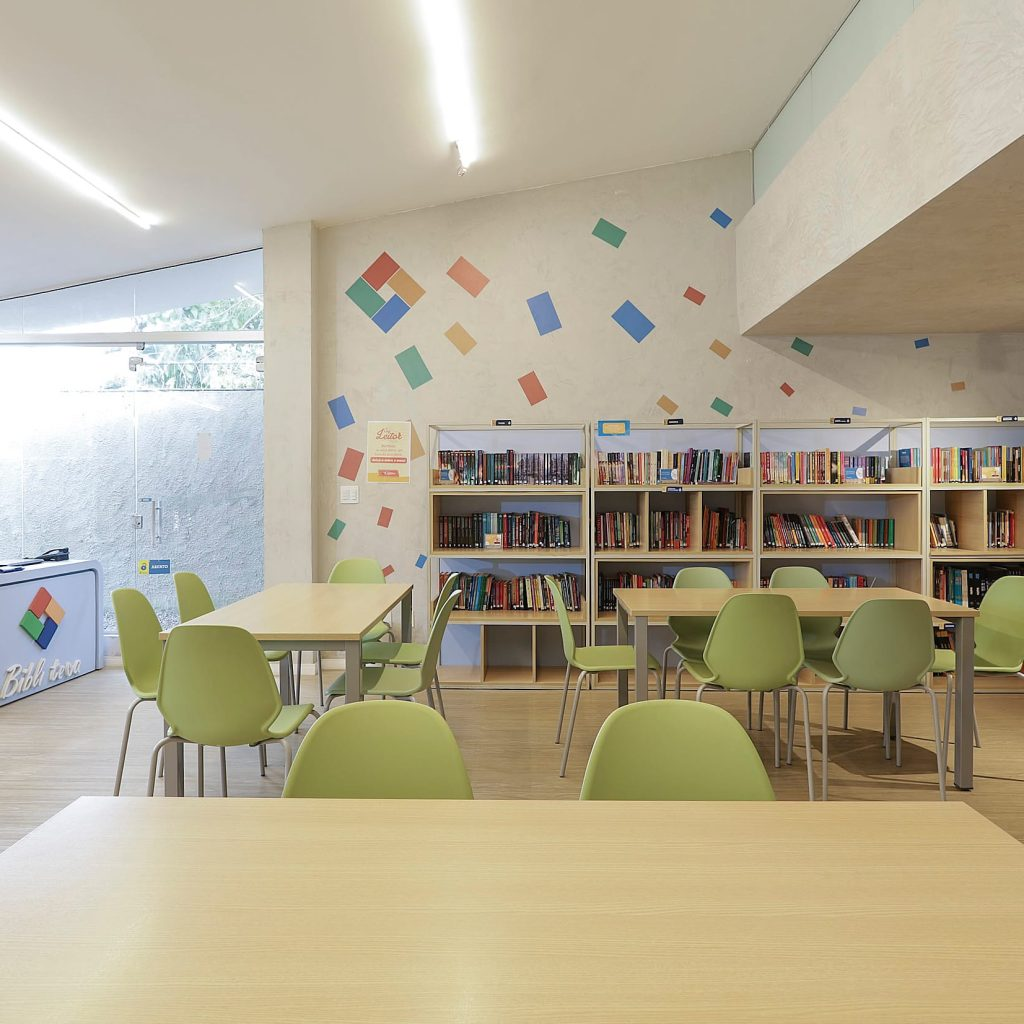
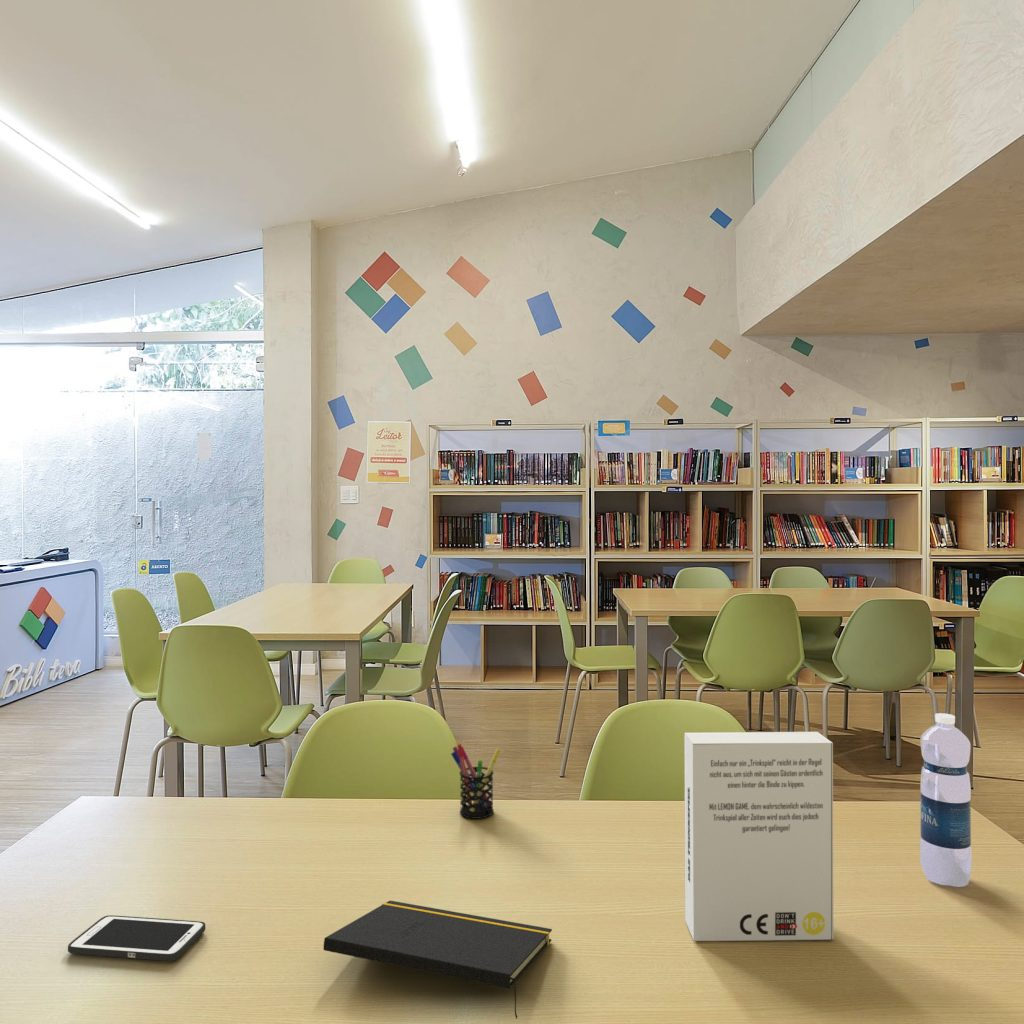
+ board game [683,731,834,942]
+ notepad [323,900,553,1020]
+ water bottle [919,712,972,888]
+ pen holder [450,743,502,820]
+ cell phone [67,914,206,962]
